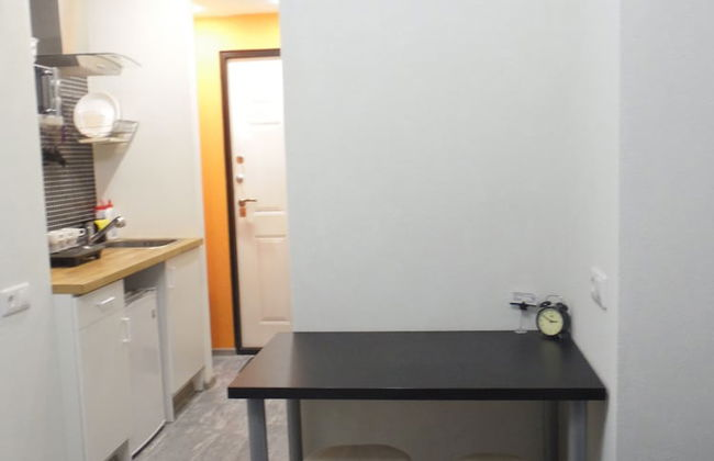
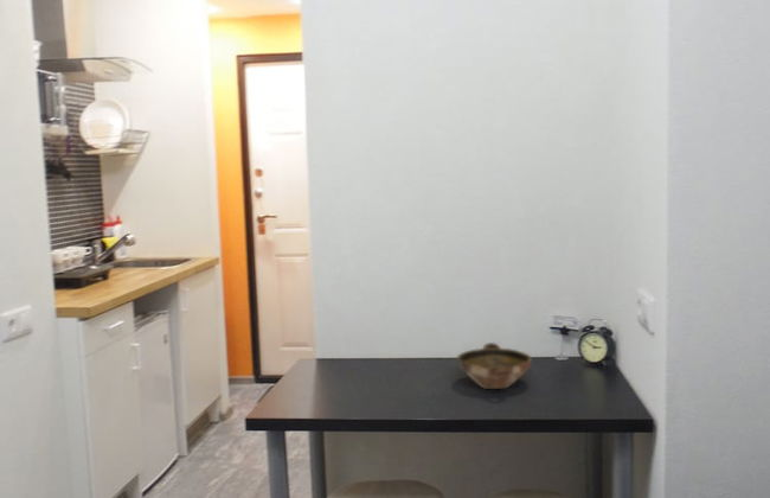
+ bowl [456,341,533,390]
